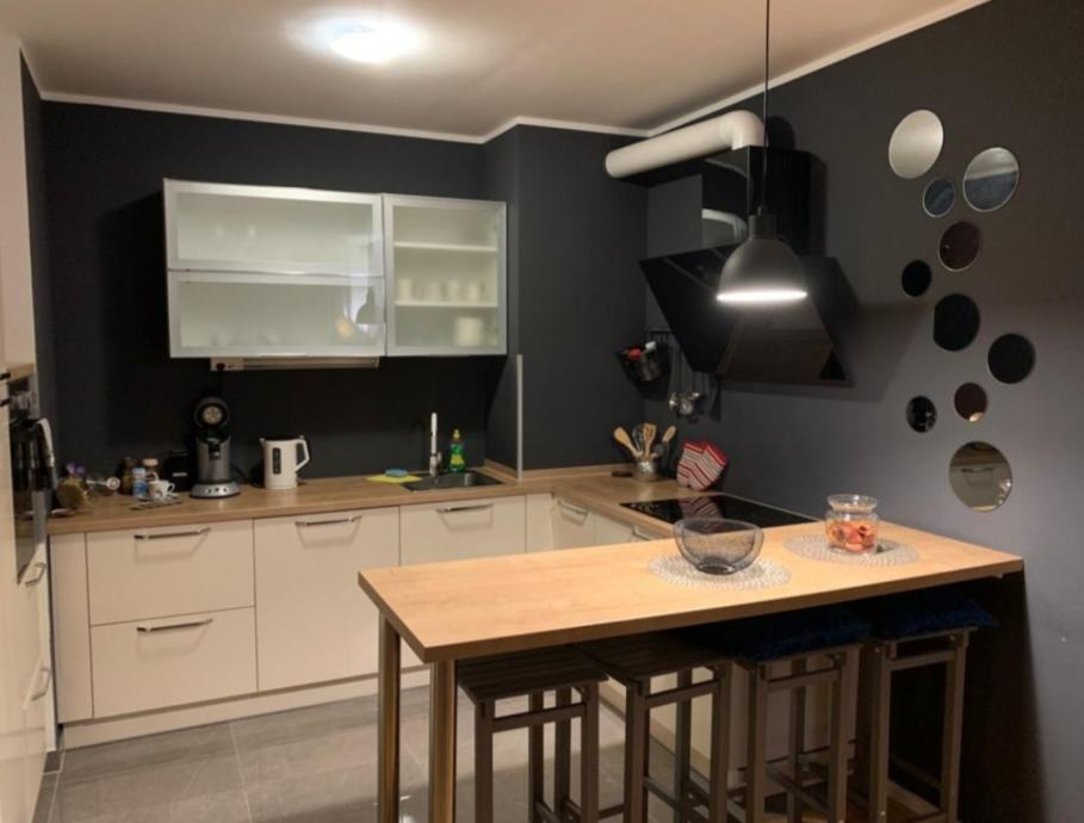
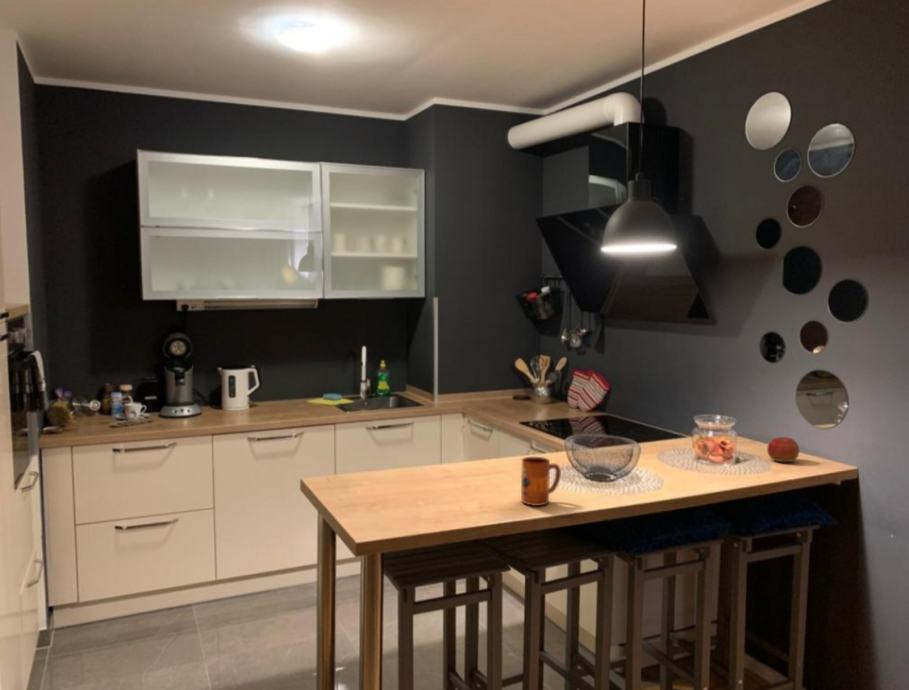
+ apple [766,436,800,463]
+ mug [520,456,562,507]
